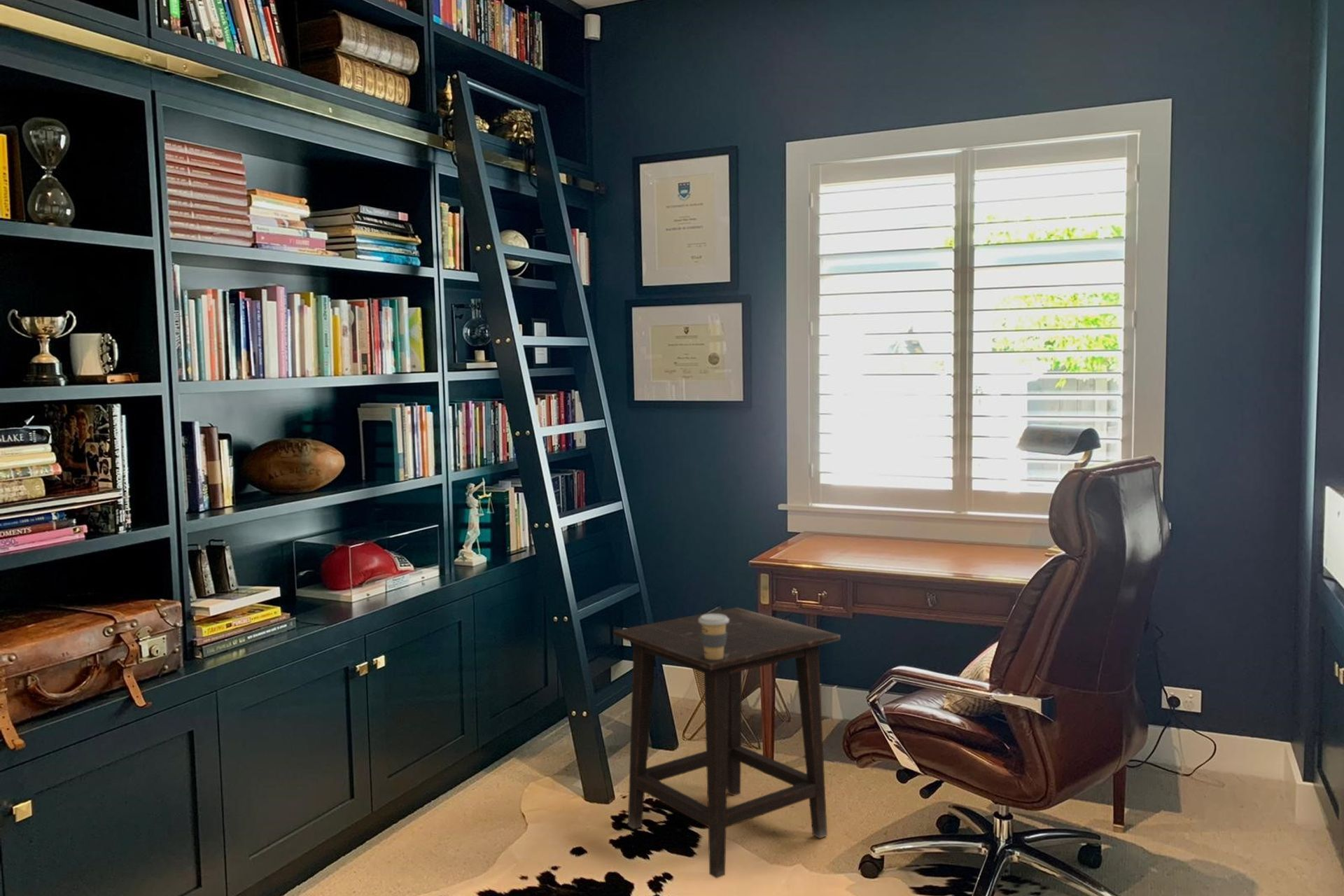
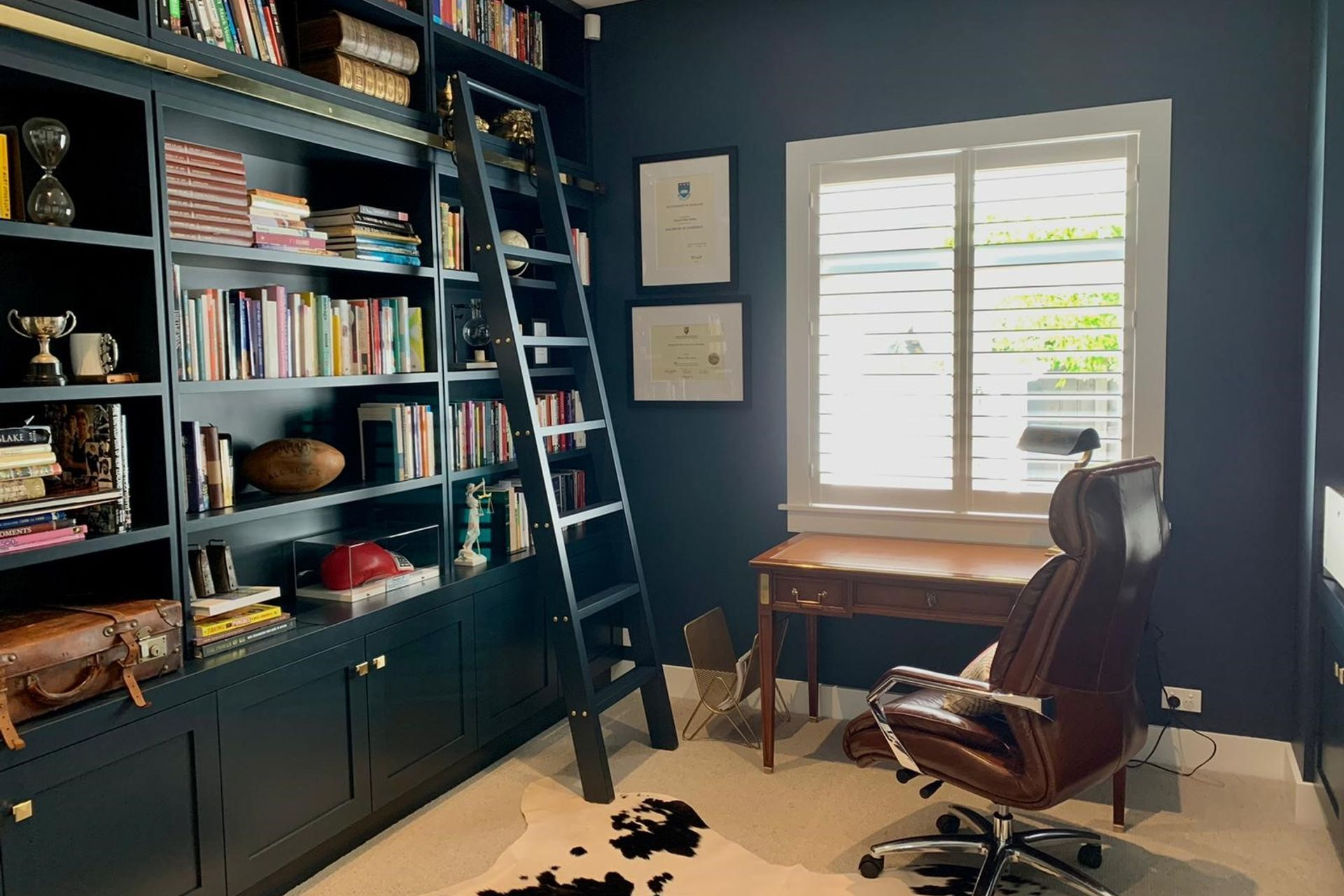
- coffee cup [699,614,729,659]
- side table [612,607,841,879]
